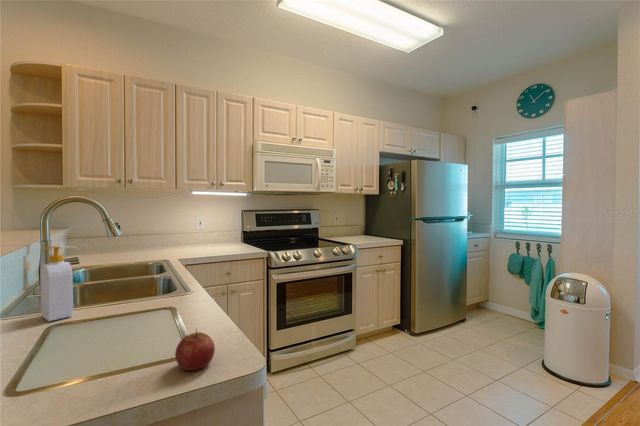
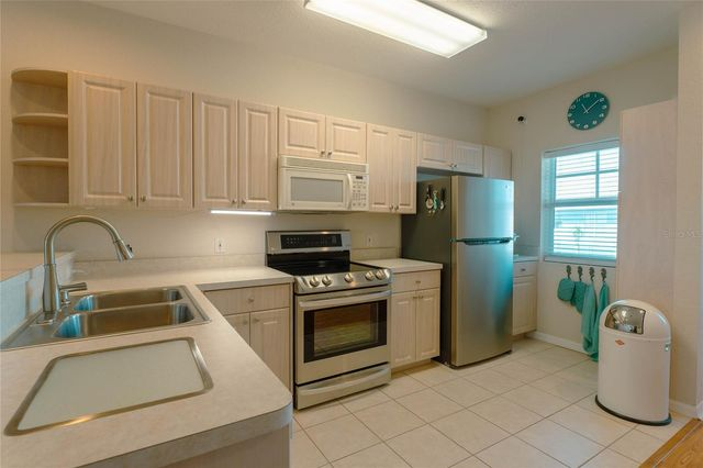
- soap bottle [40,245,74,322]
- apple [174,328,216,372]
